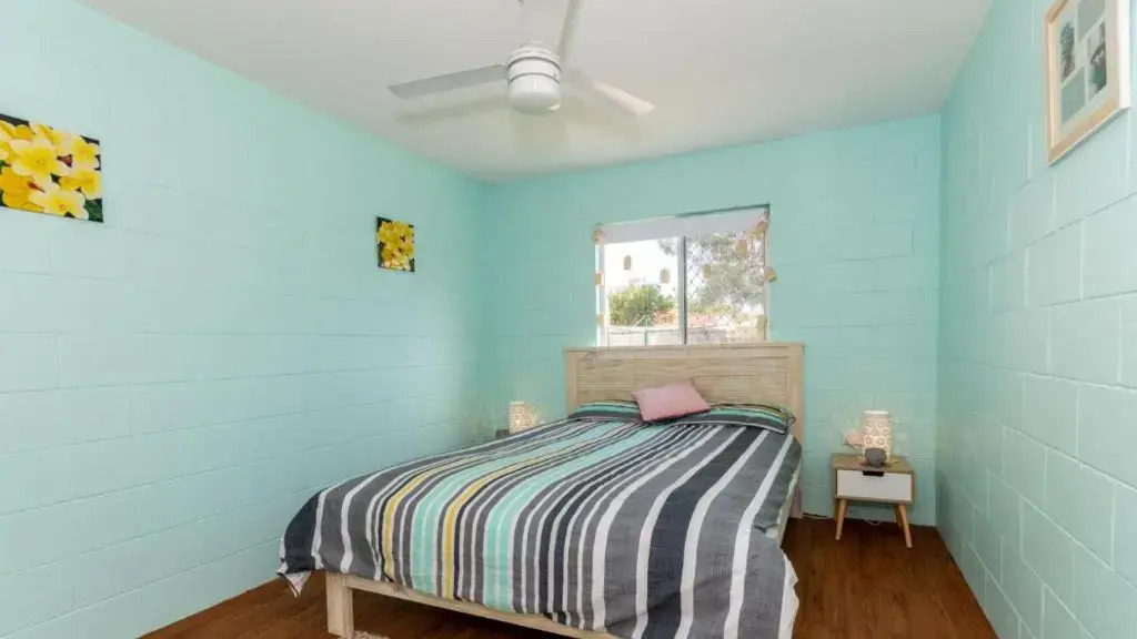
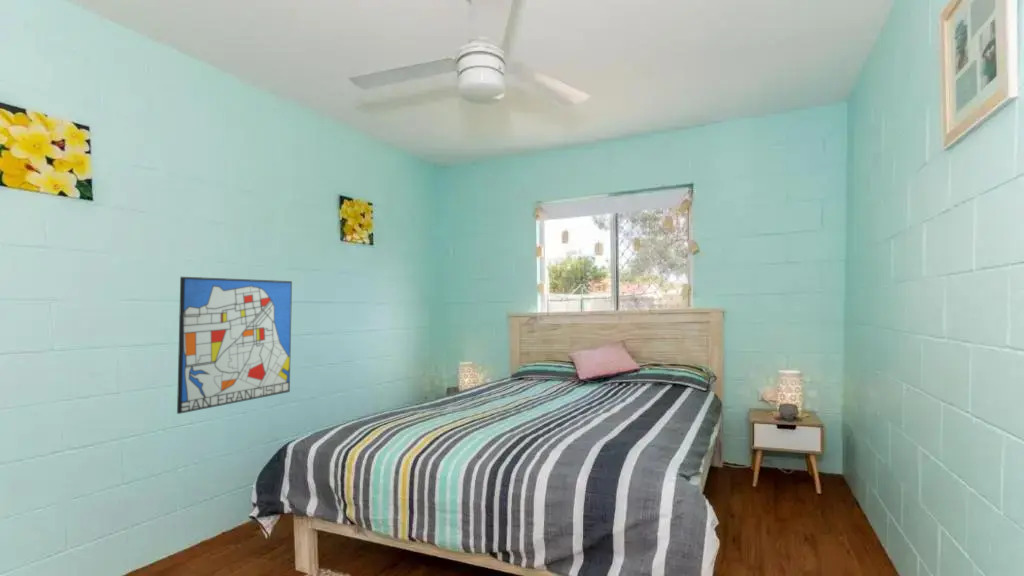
+ wall art [176,276,293,415]
